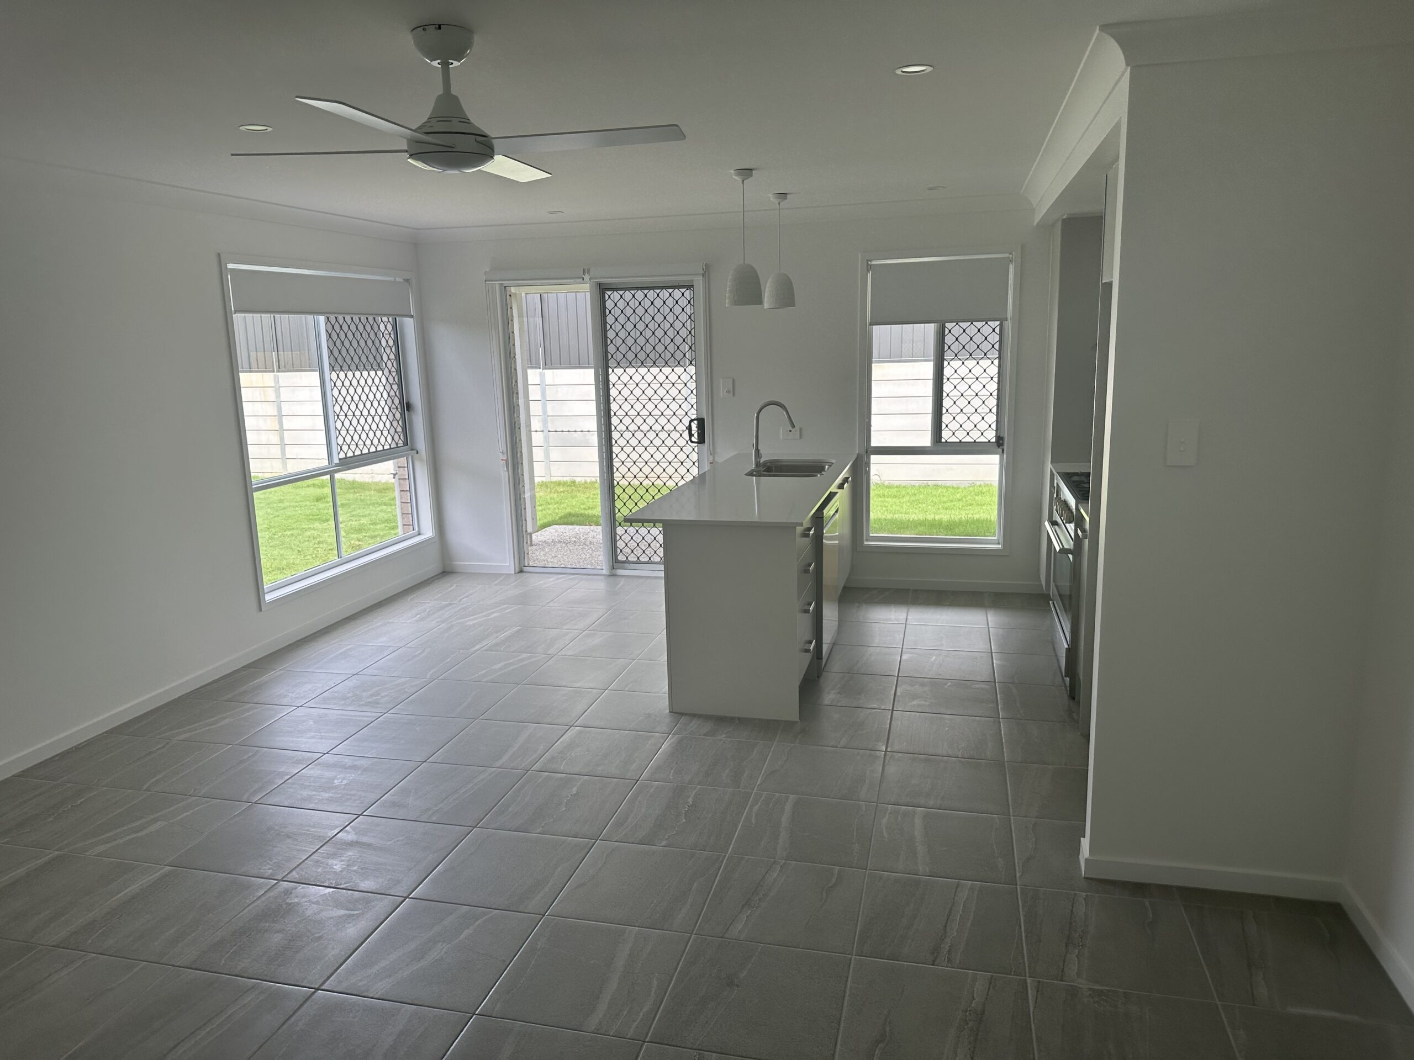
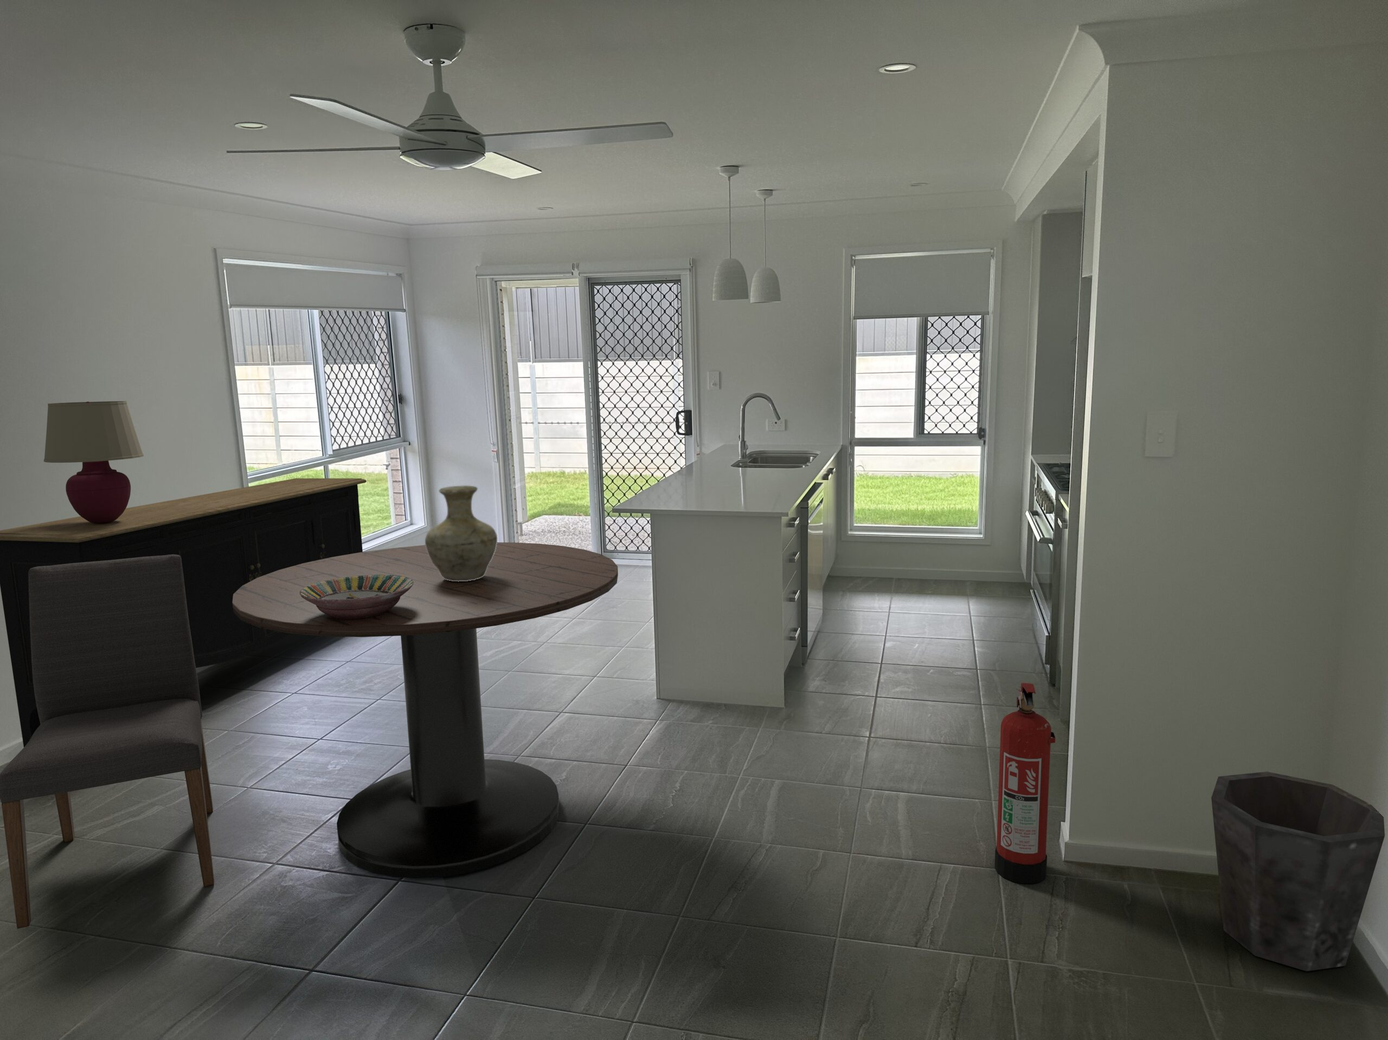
+ chair [0,555,214,930]
+ table lamp [44,401,144,523]
+ dining table [233,542,619,879]
+ serving bowl [299,575,414,619]
+ fire extinguisher [995,683,1056,884]
+ vase [424,485,497,582]
+ waste bin [1211,771,1386,972]
+ sideboard [0,477,366,748]
